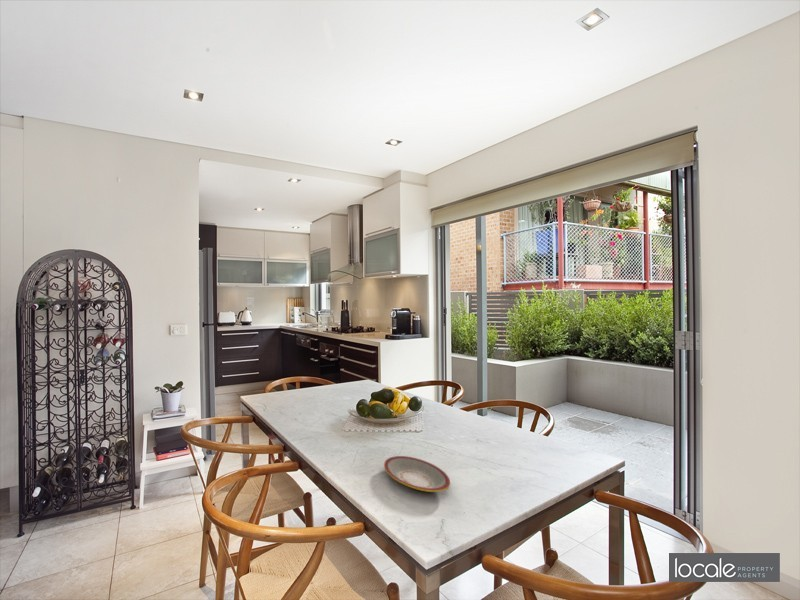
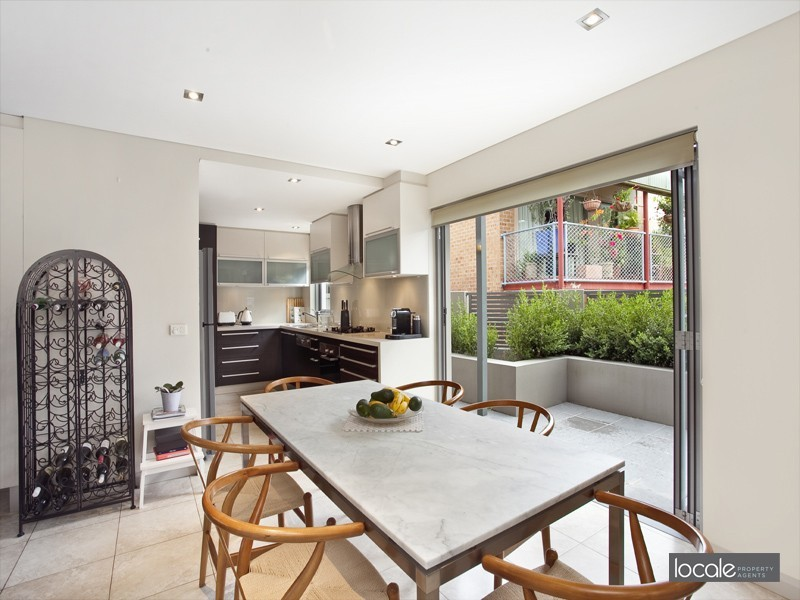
- plate [383,455,451,493]
